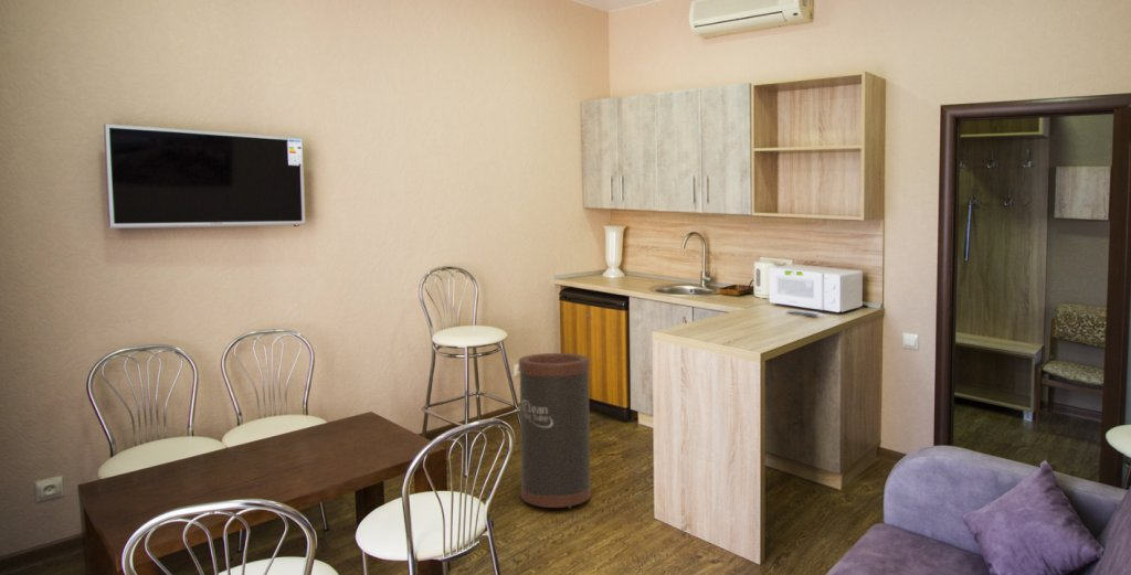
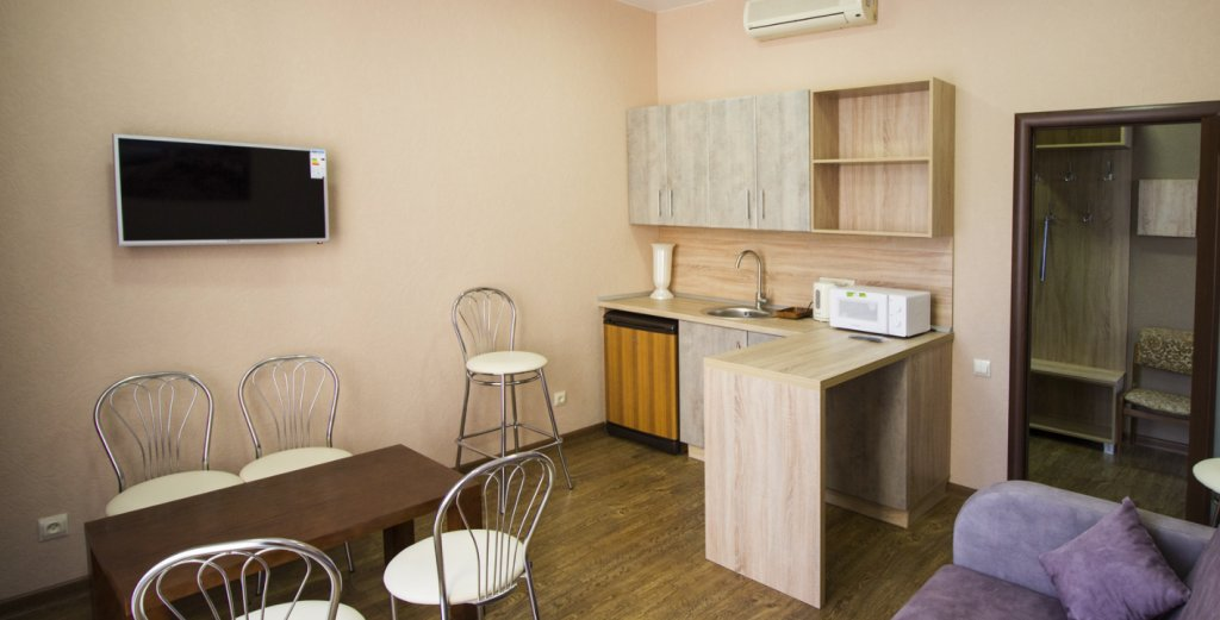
- trash can [518,352,592,510]
